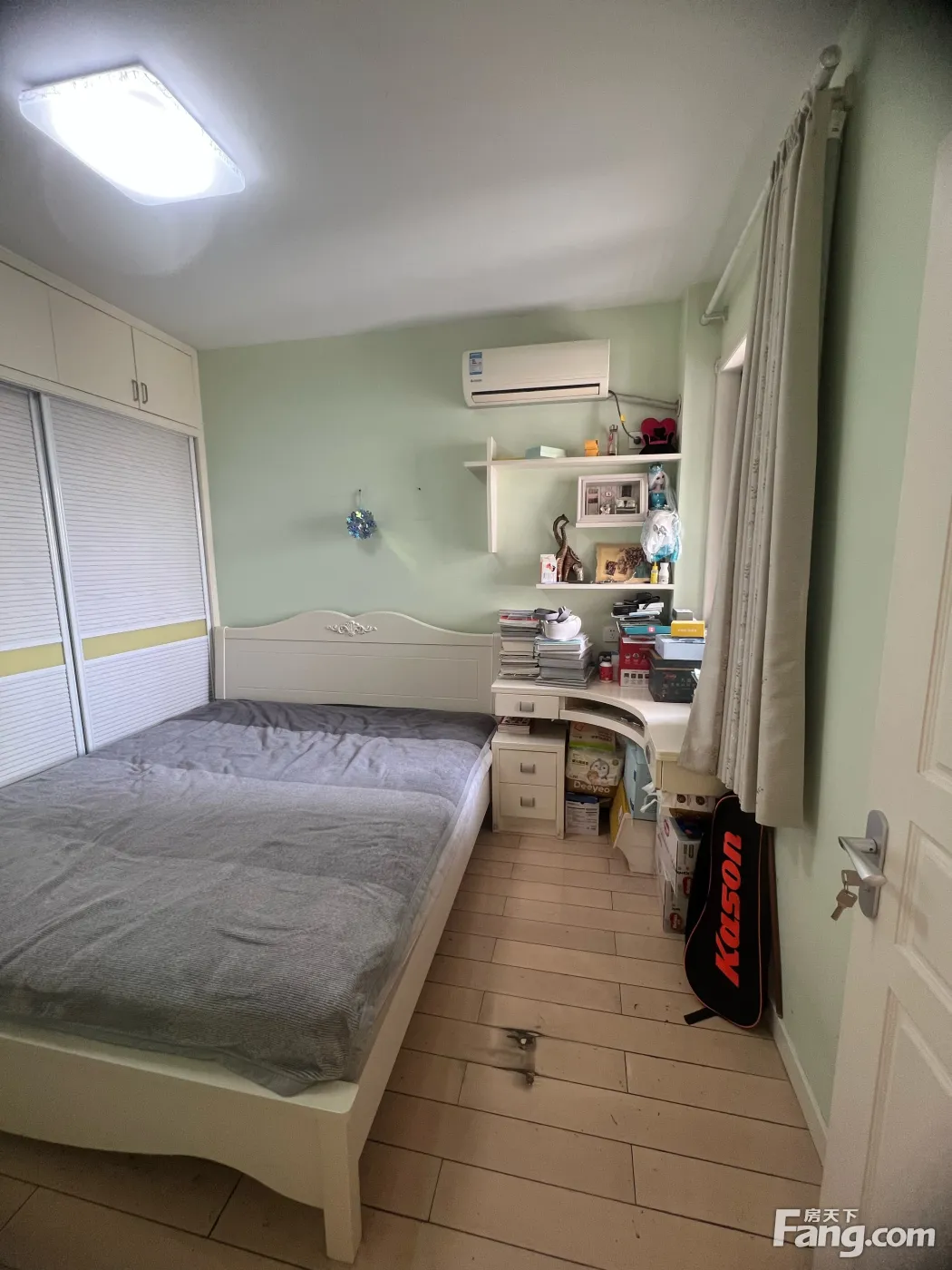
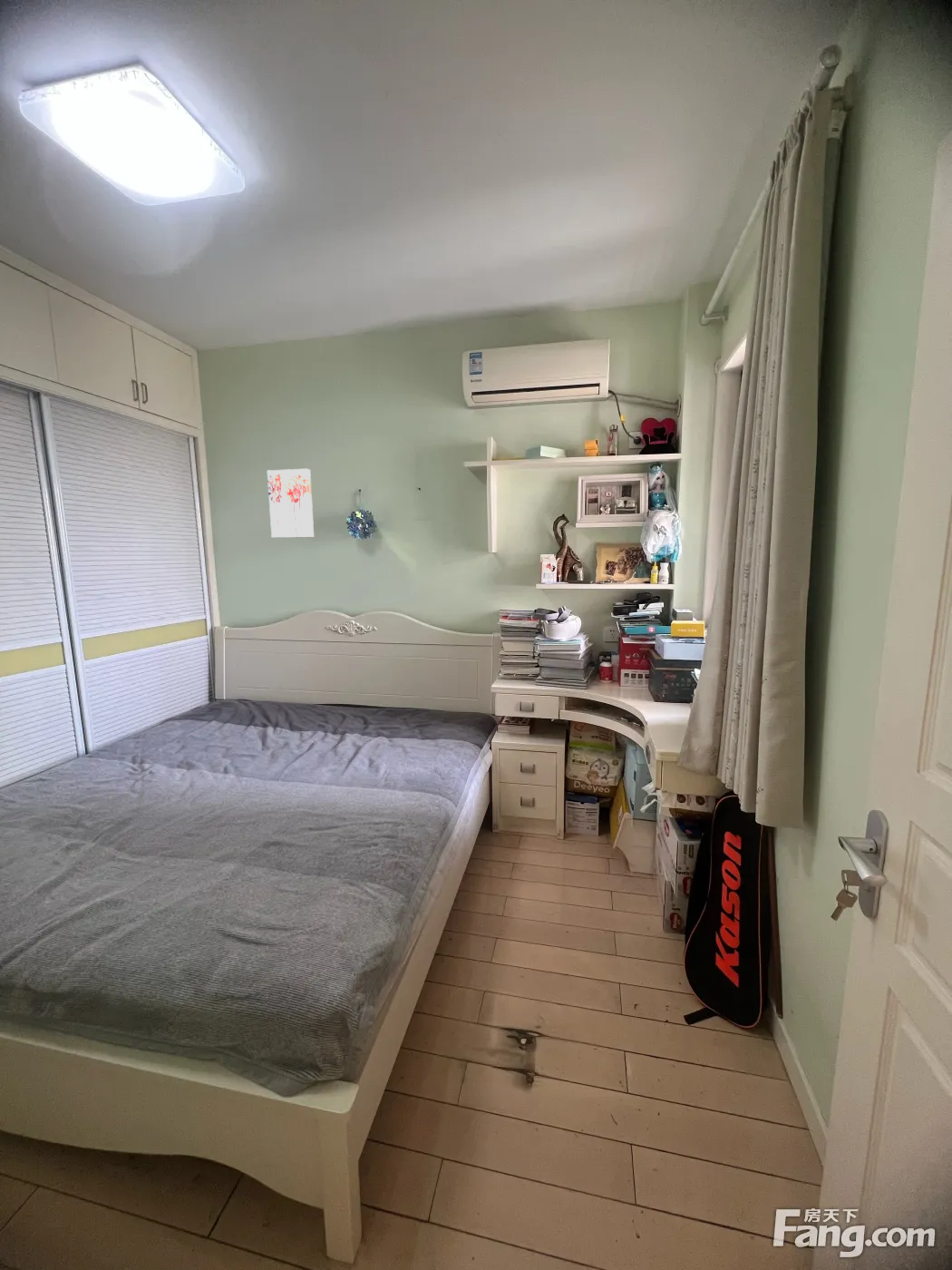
+ wall art [267,468,315,539]
